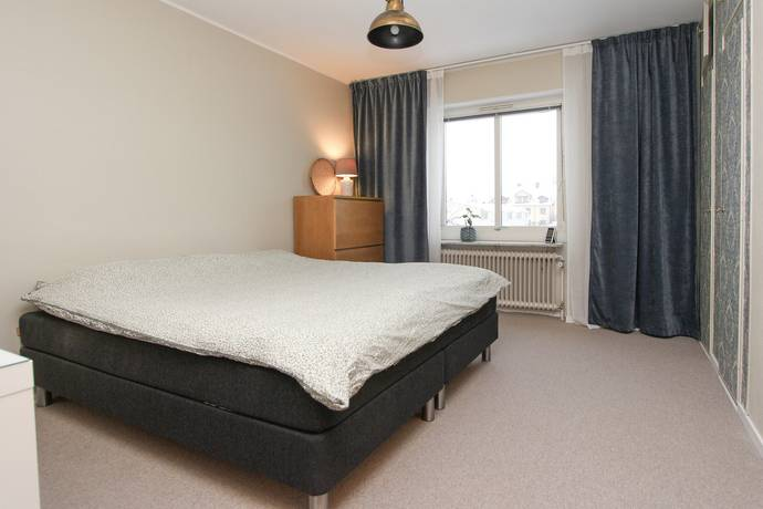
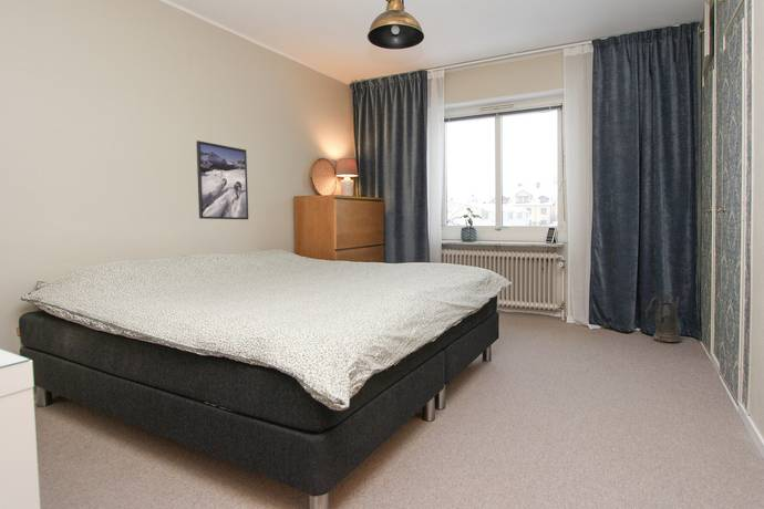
+ watering can [644,293,681,343]
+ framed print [195,139,249,220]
